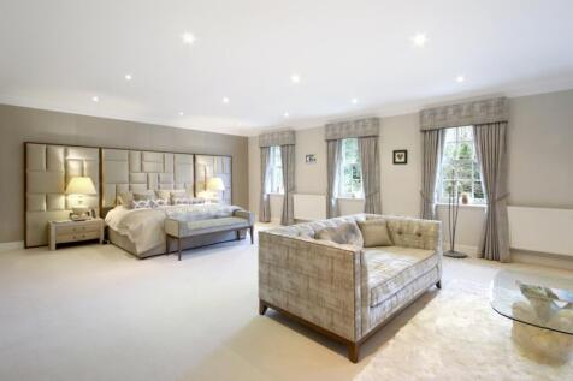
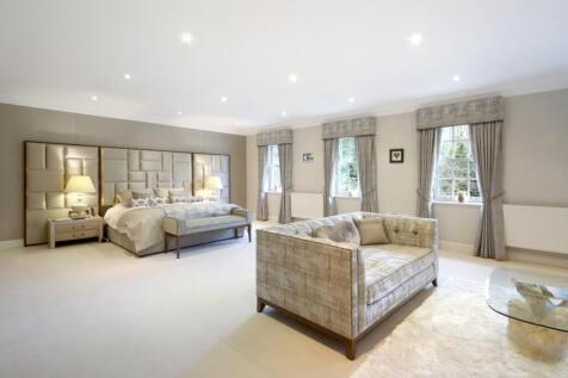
- floor lamp [442,166,468,258]
